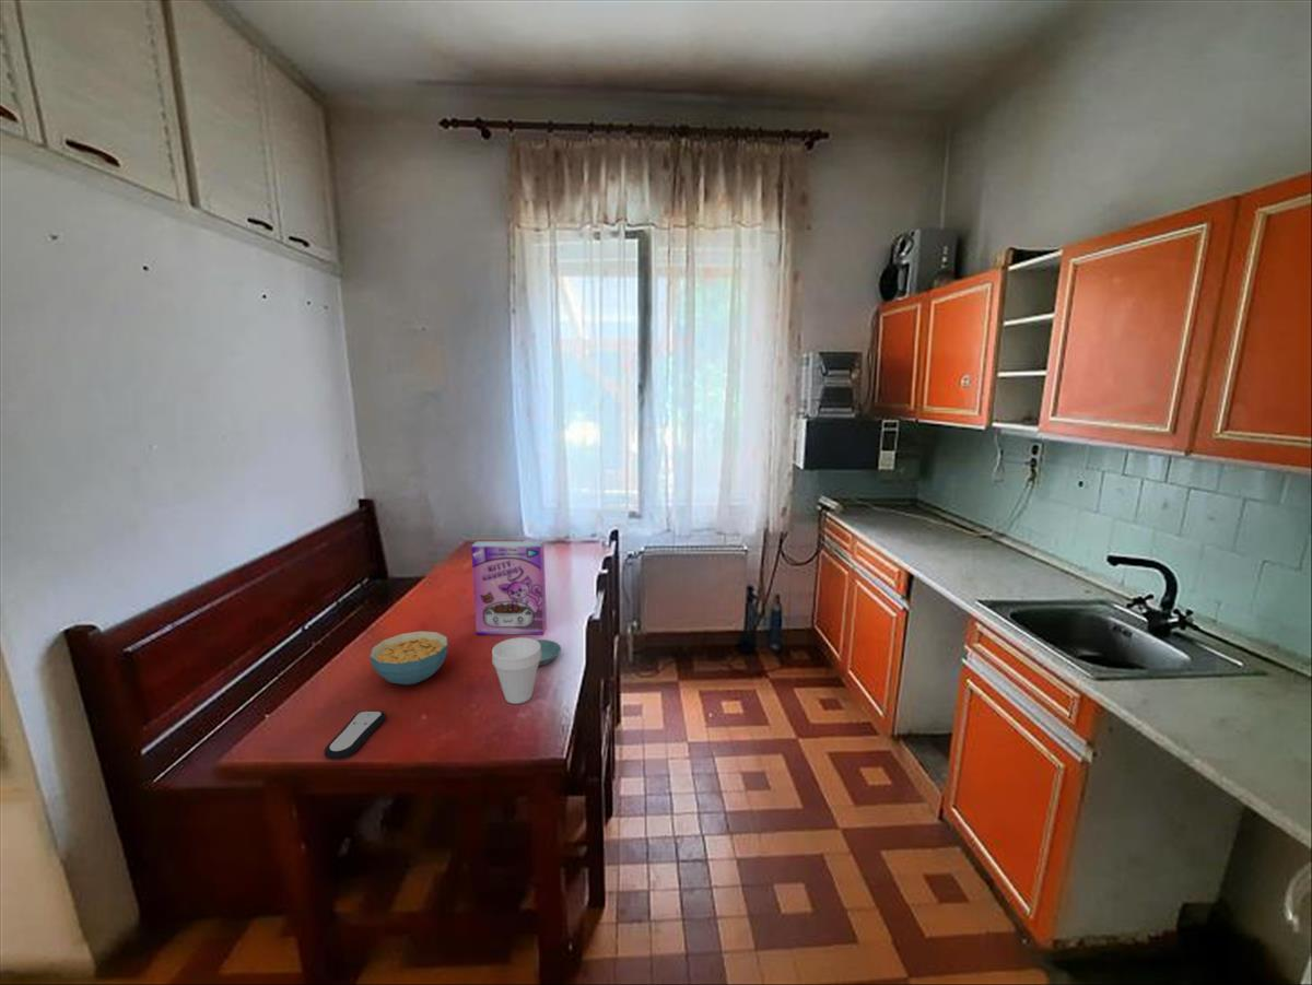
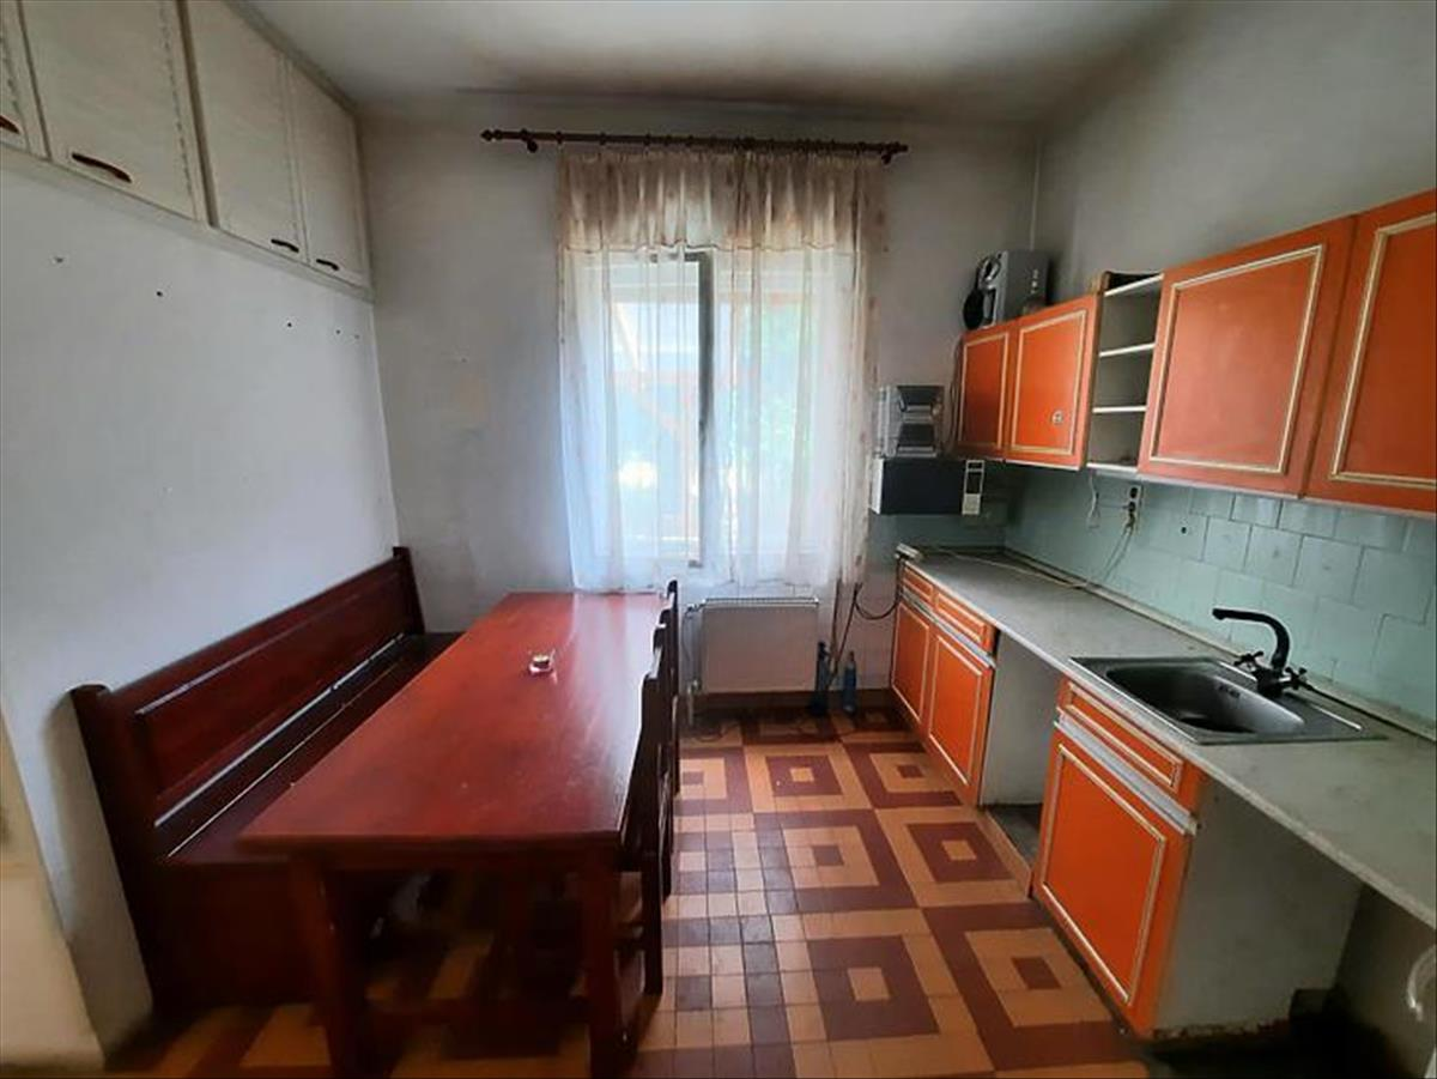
- remote control [324,710,387,760]
- saucer [535,638,562,667]
- cereal box [470,540,548,635]
- cereal bowl [368,630,448,685]
- cup [491,636,541,705]
